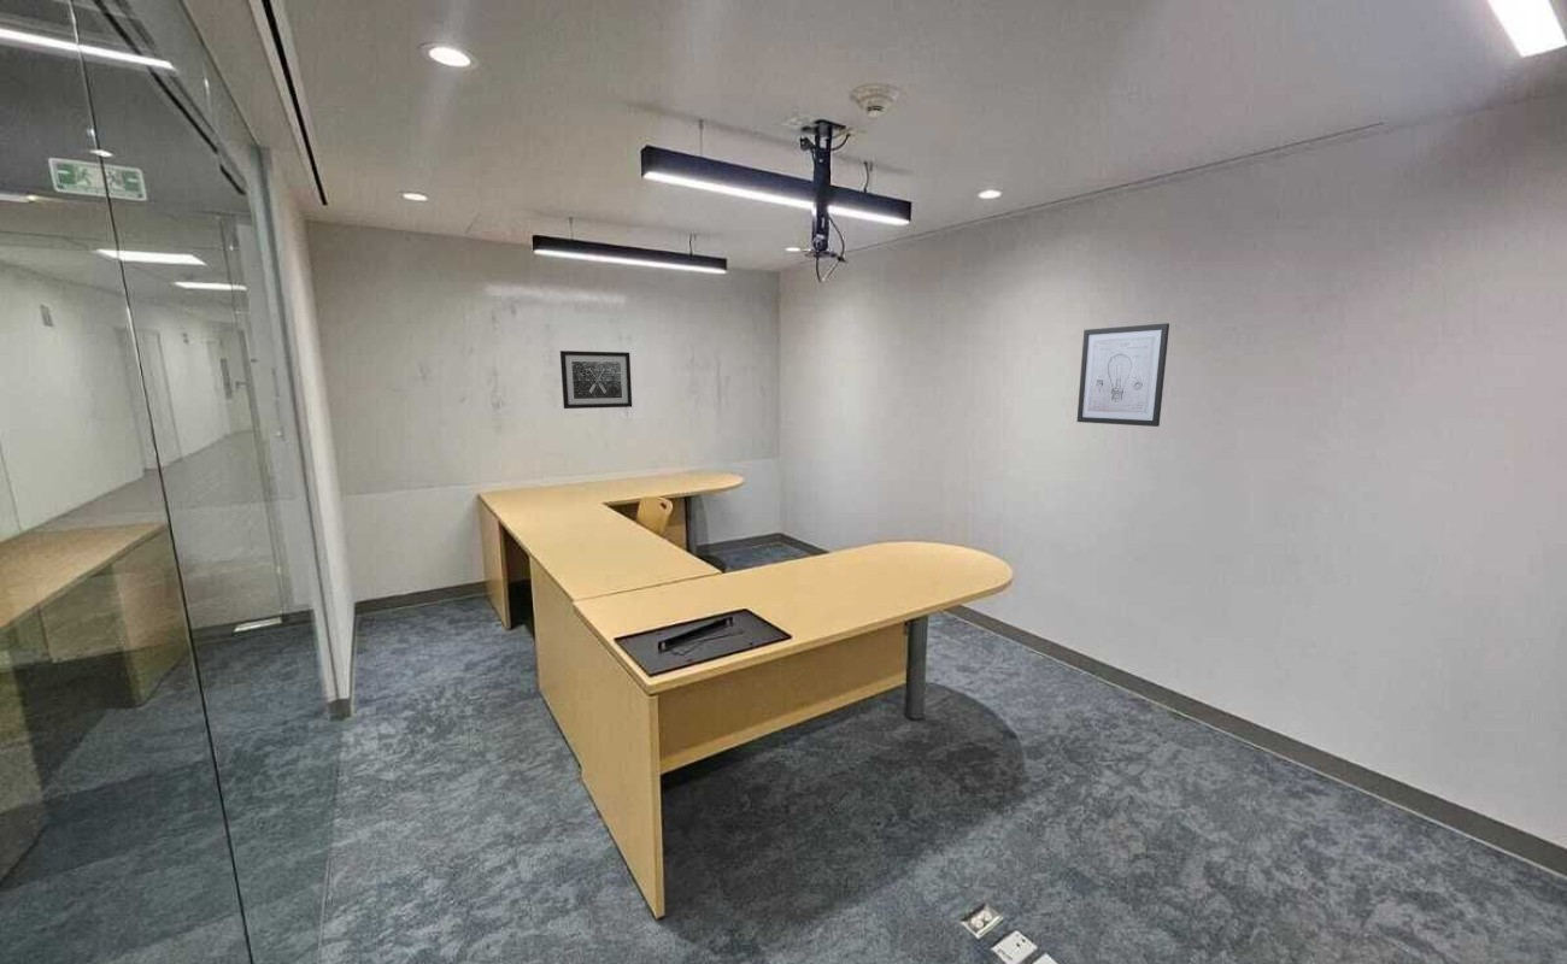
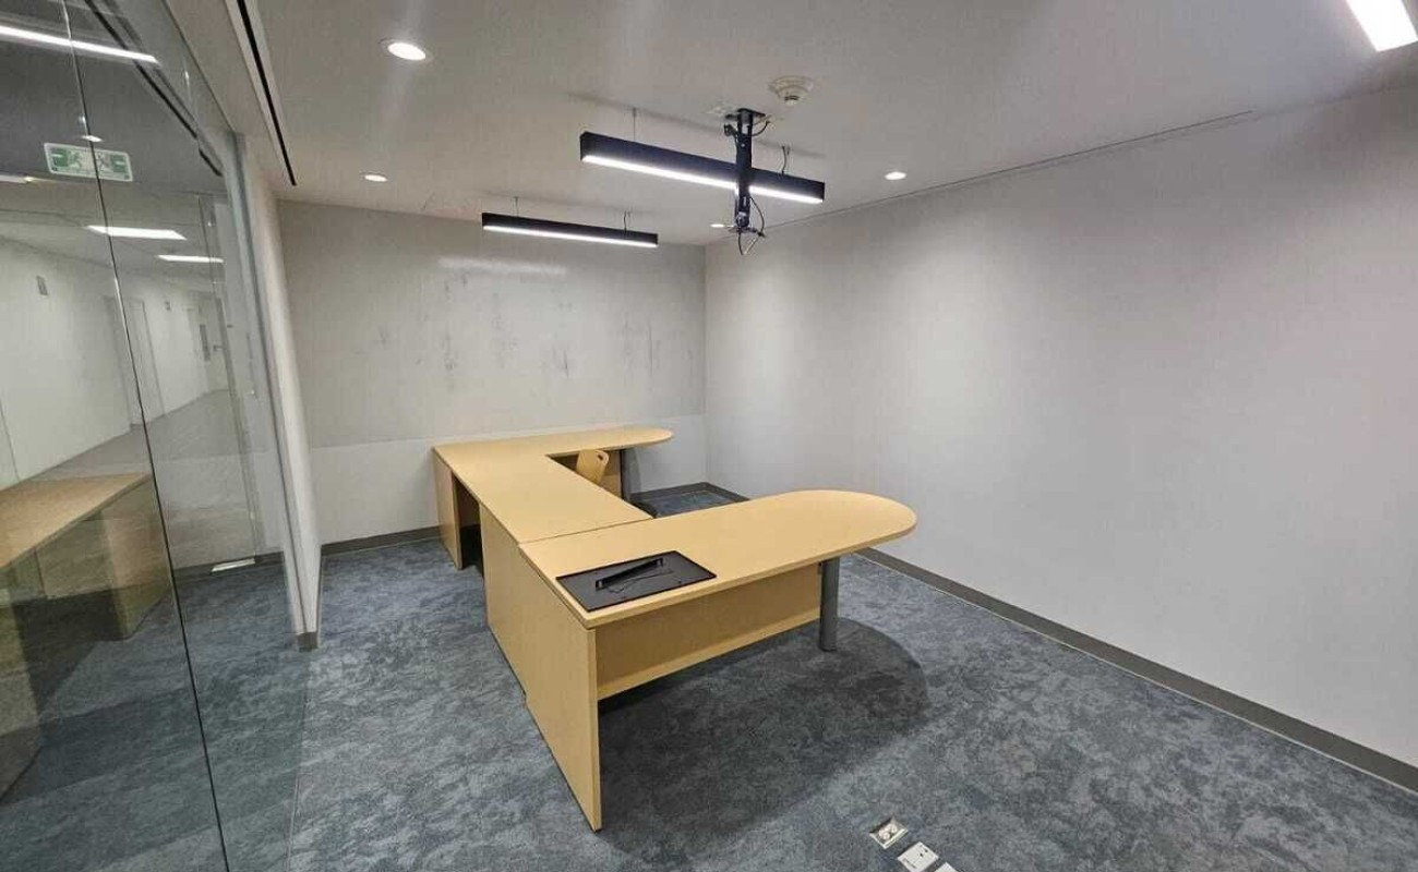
- wall art [559,349,633,410]
- wall art [1076,322,1170,428]
